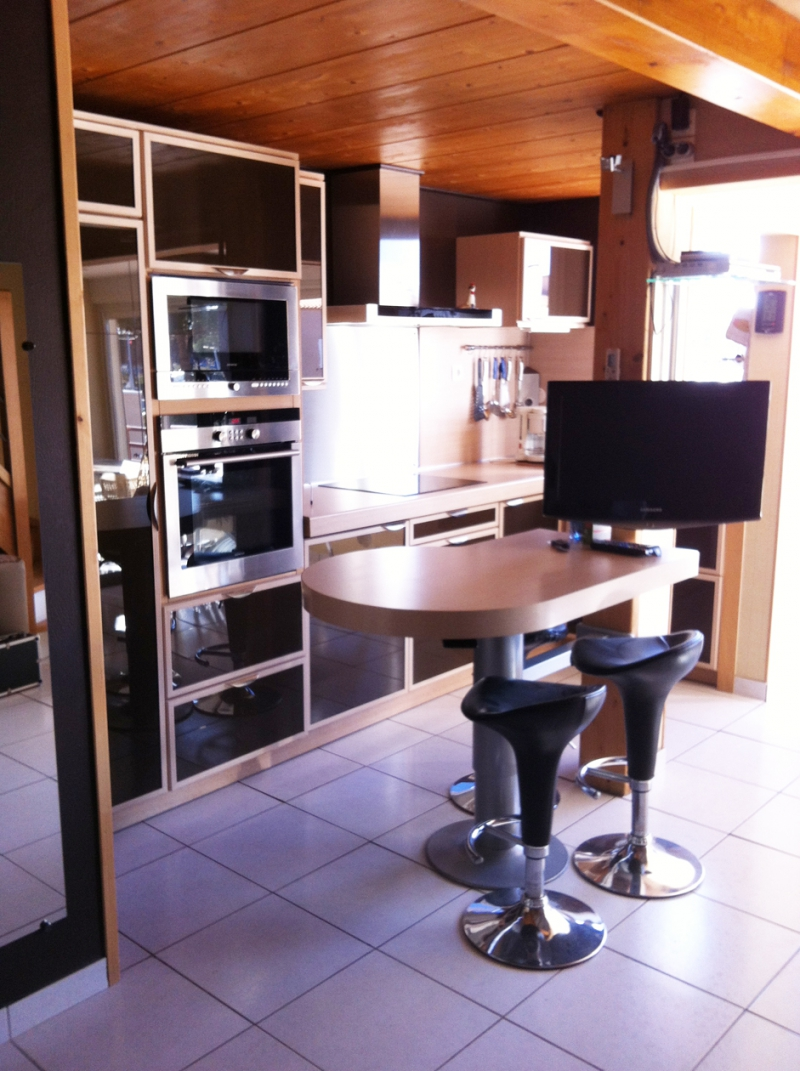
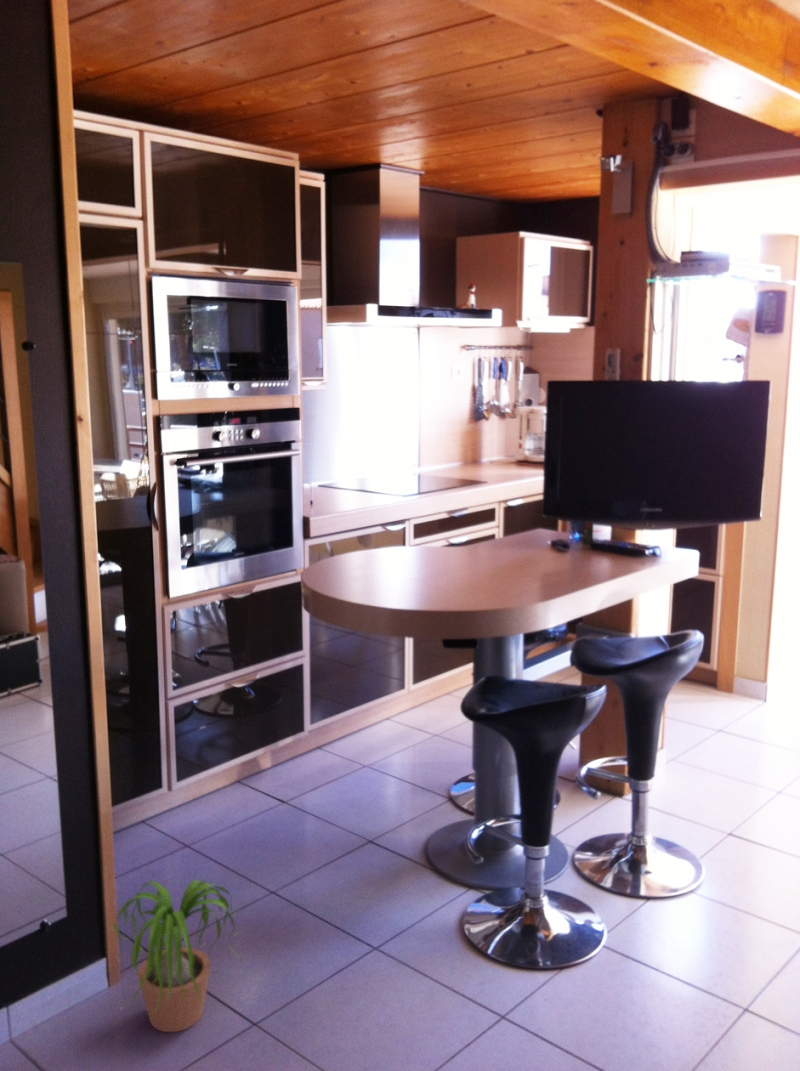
+ potted plant [106,879,251,1033]
